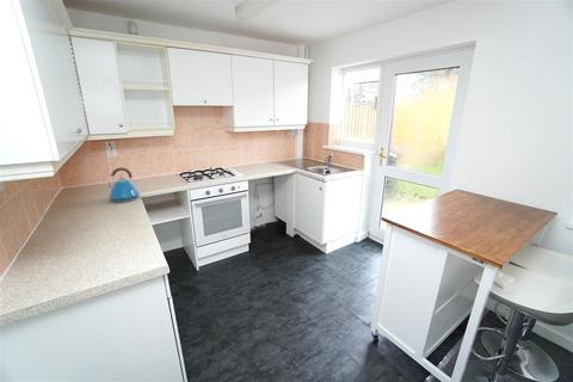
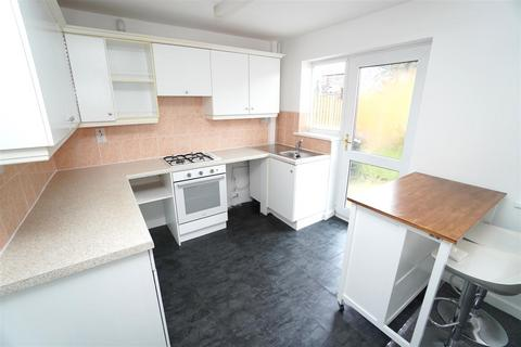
- kettle [105,167,141,203]
